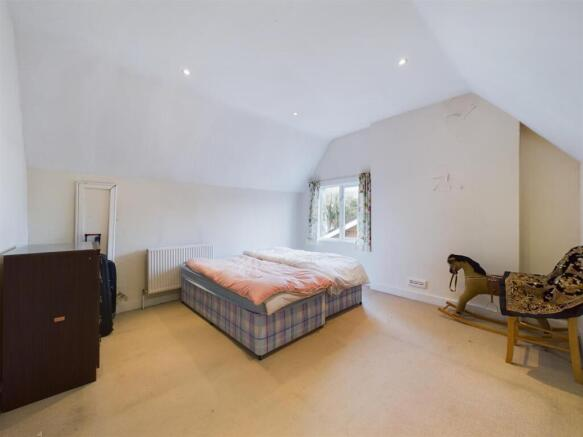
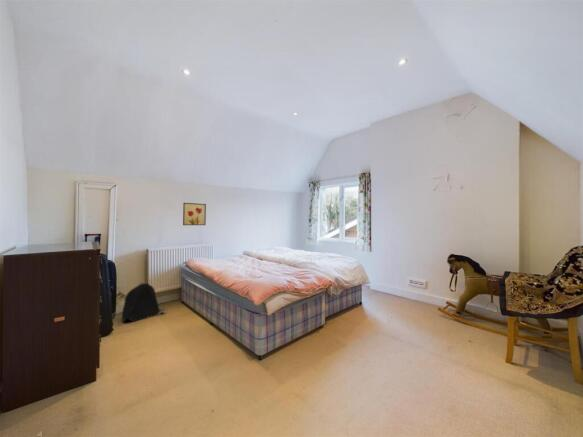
+ backpack [121,281,167,324]
+ wall art [182,202,207,226]
